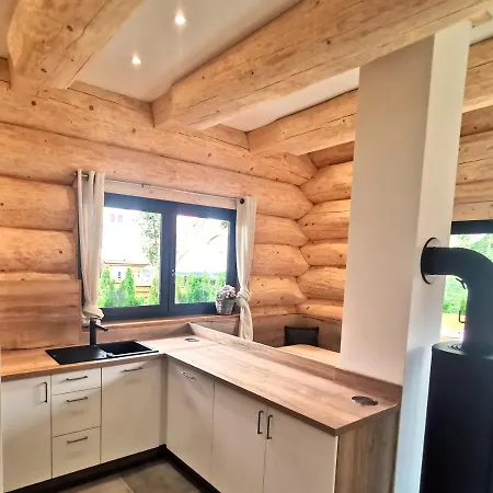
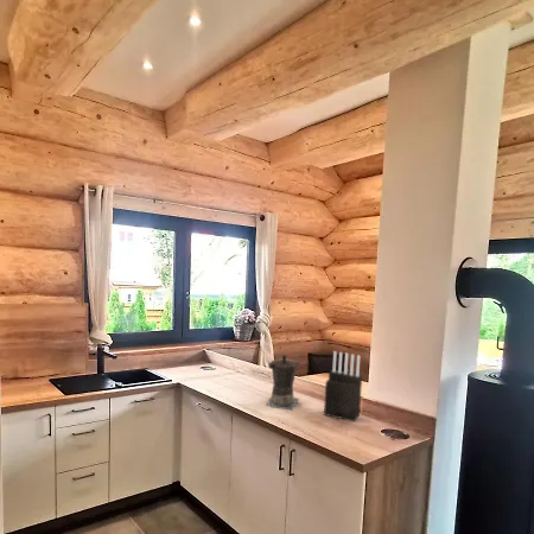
+ knife block [323,350,363,422]
+ coffee maker [266,354,300,412]
